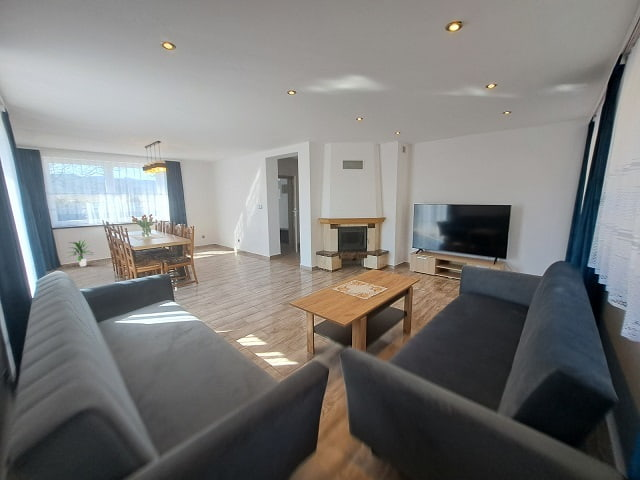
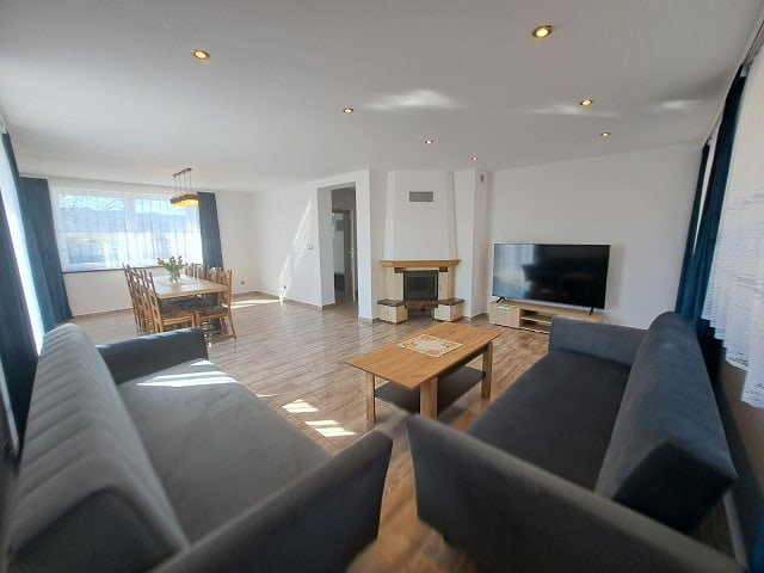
- indoor plant [66,239,95,267]
